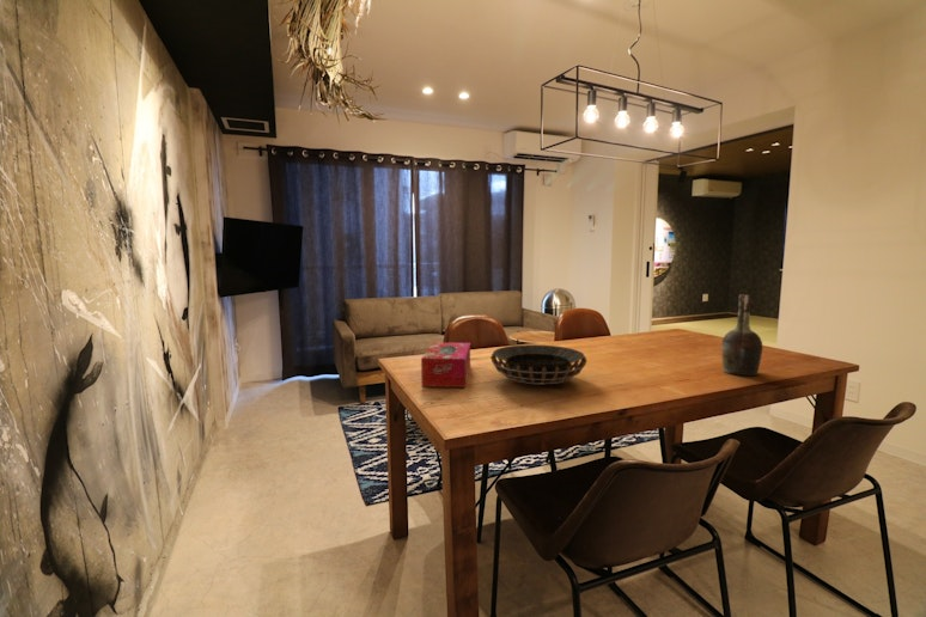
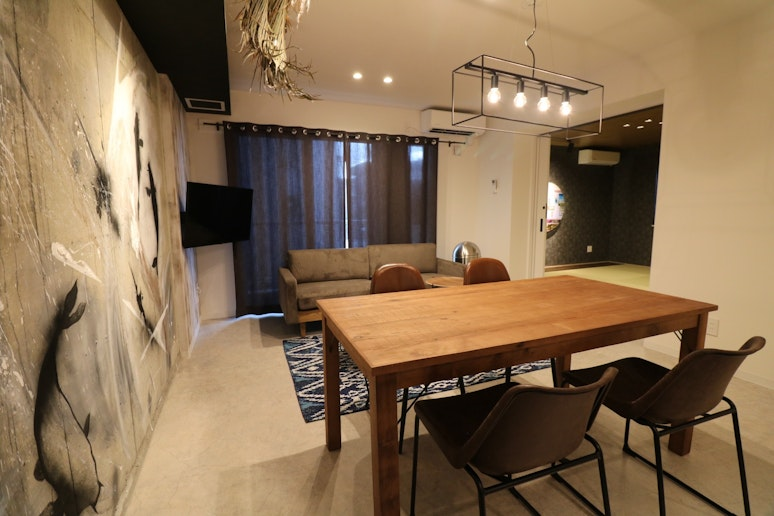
- tissue box [420,342,471,389]
- decorative bowl [489,343,589,386]
- cognac bottle [720,293,763,377]
